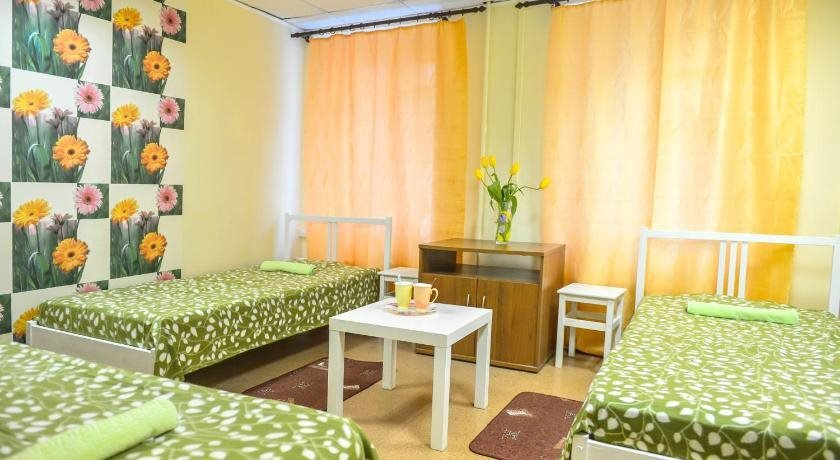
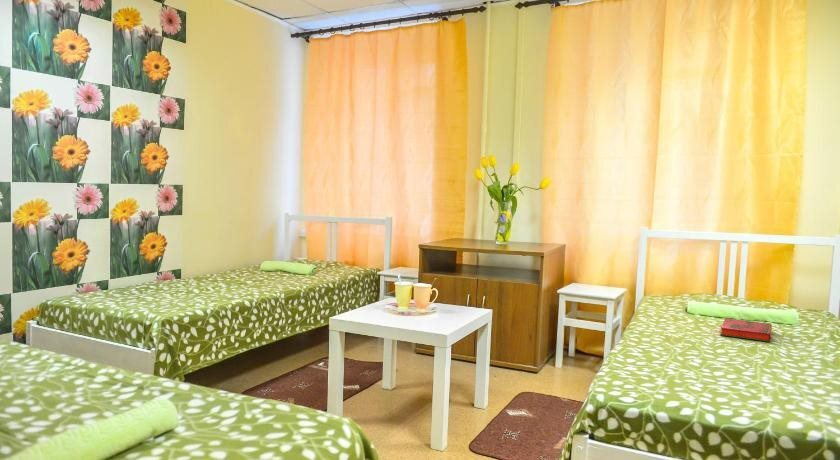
+ hardback book [719,317,773,343]
